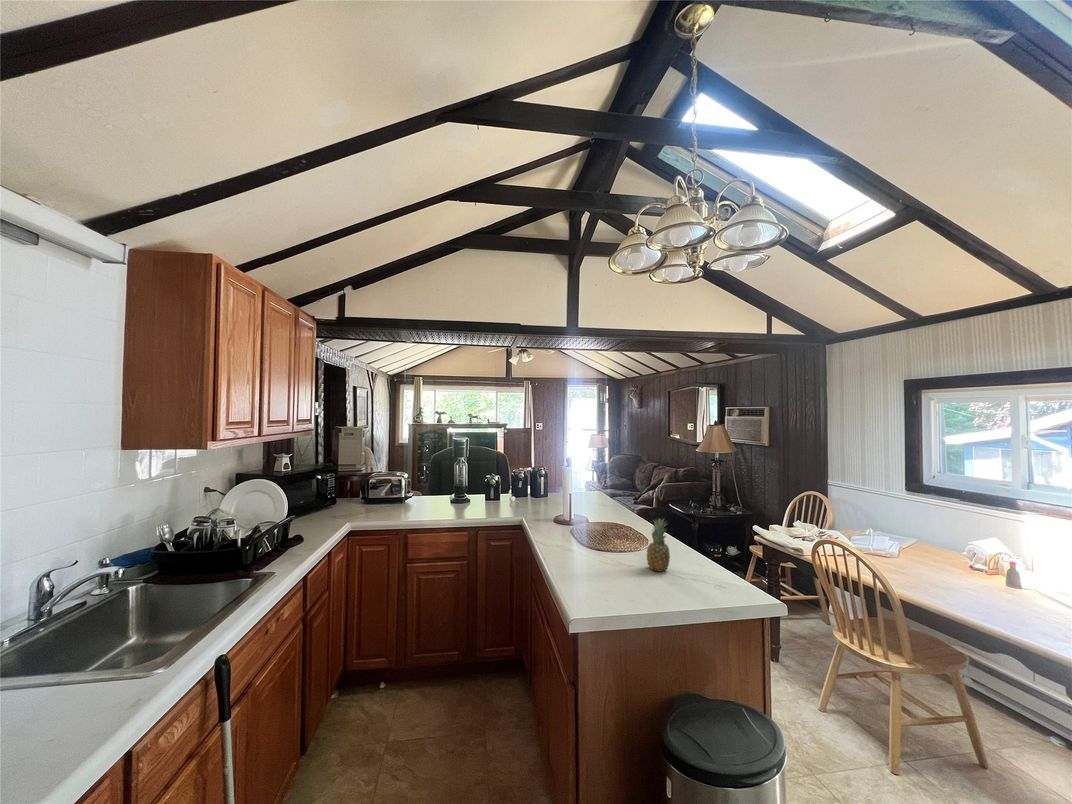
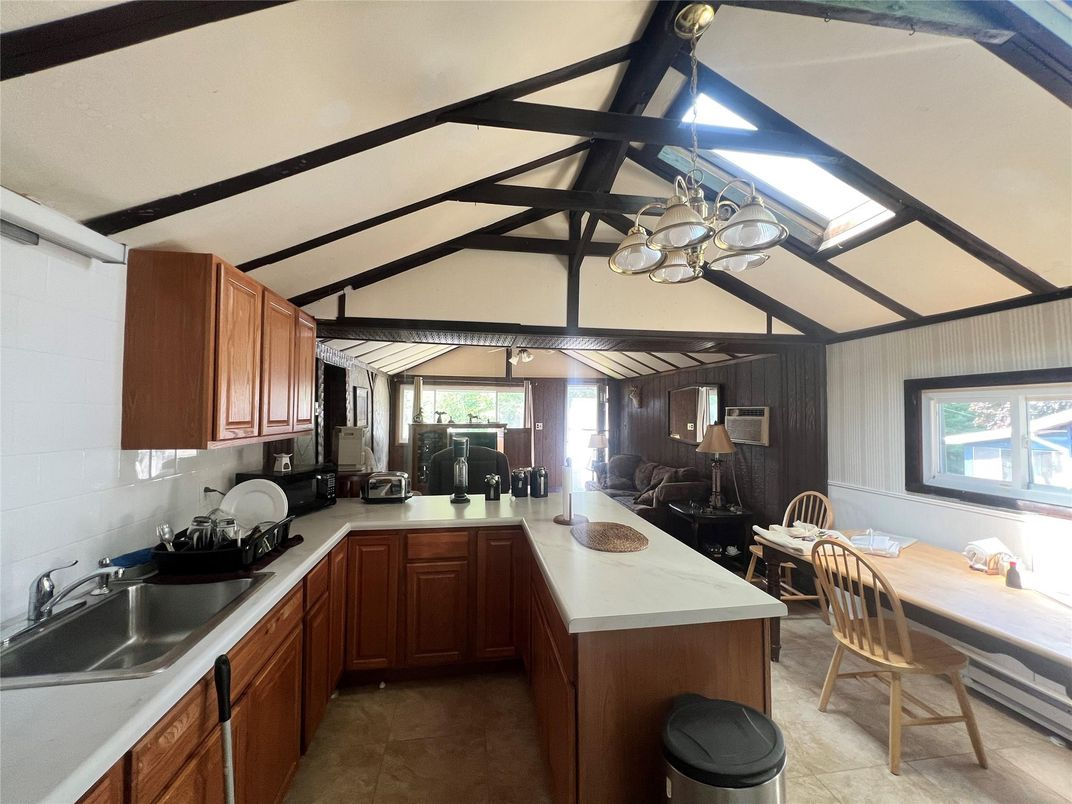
- fruit [646,517,671,573]
